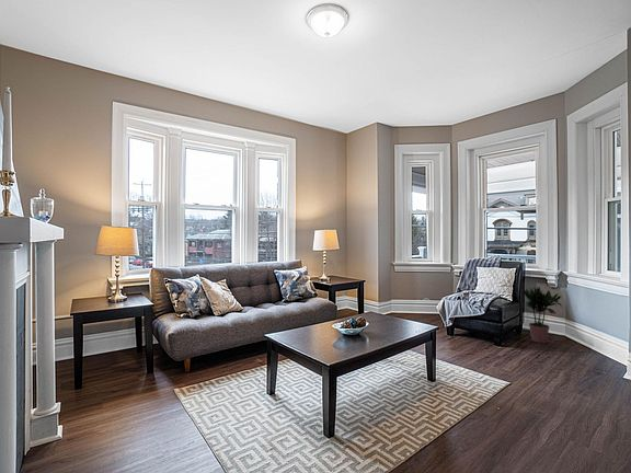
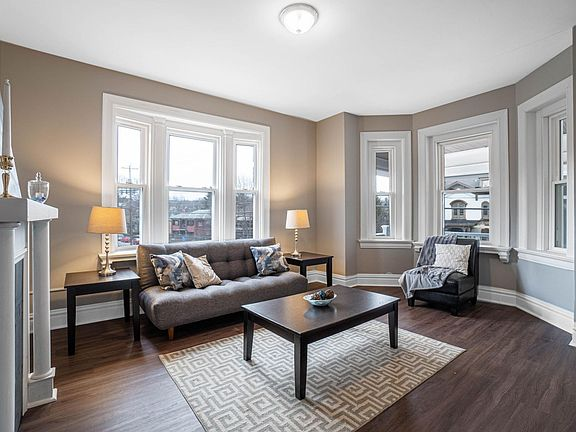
- potted plant [520,286,563,344]
